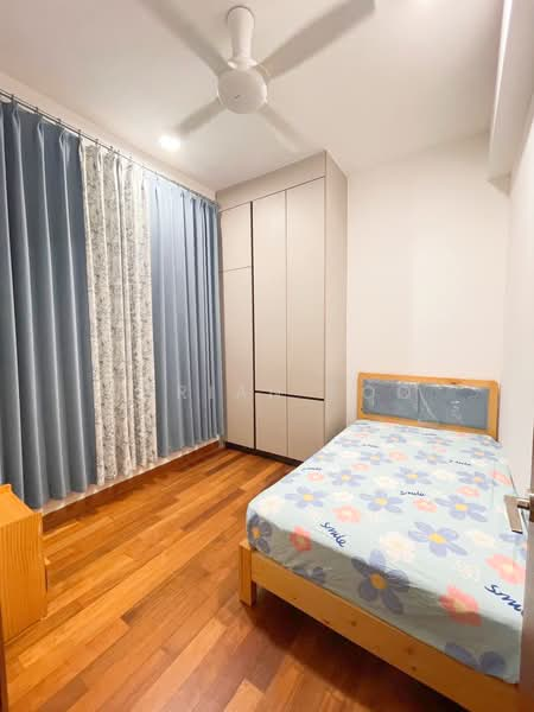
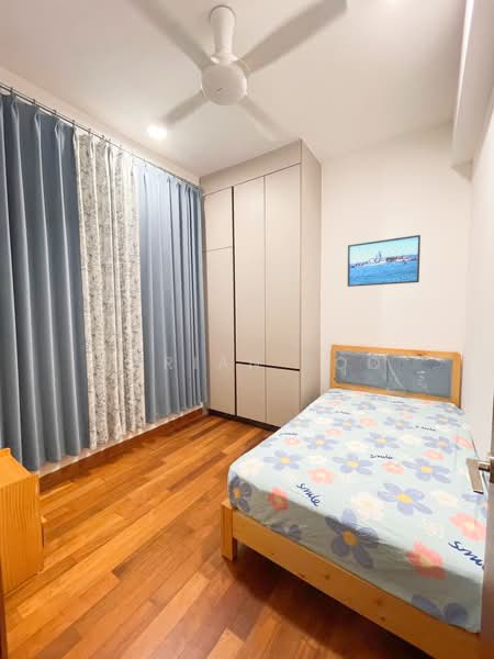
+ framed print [347,234,422,288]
